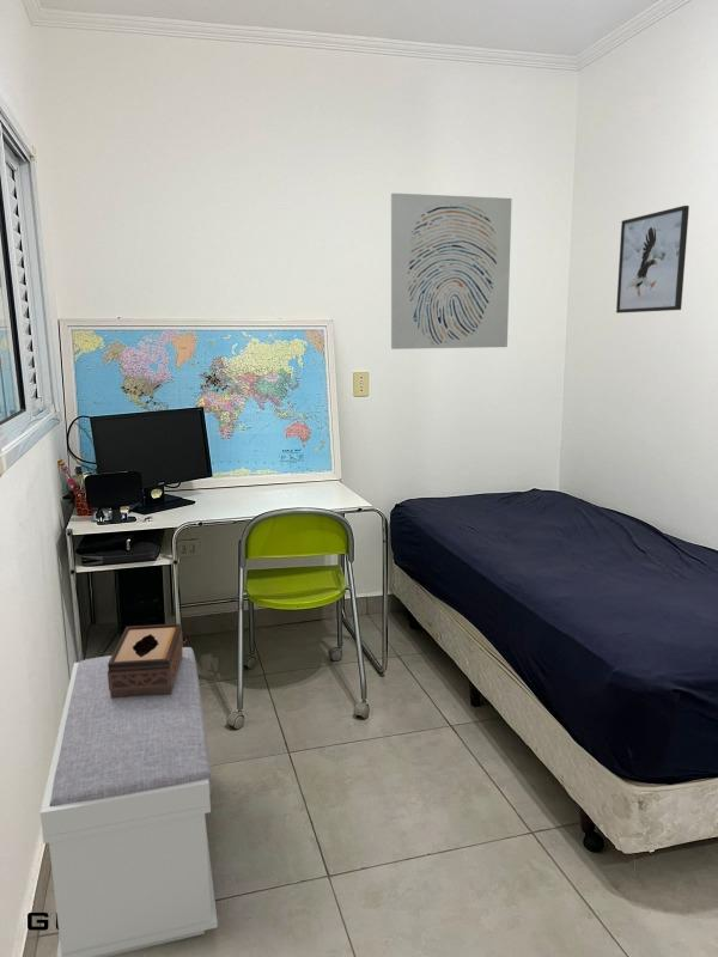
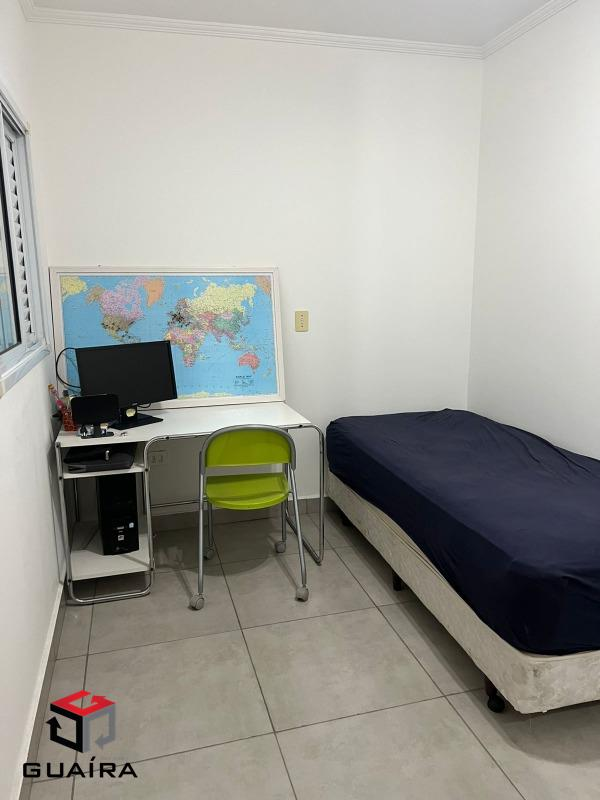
- bench [39,646,219,957]
- wall art [390,191,513,351]
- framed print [615,205,690,313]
- tissue box [108,622,184,699]
